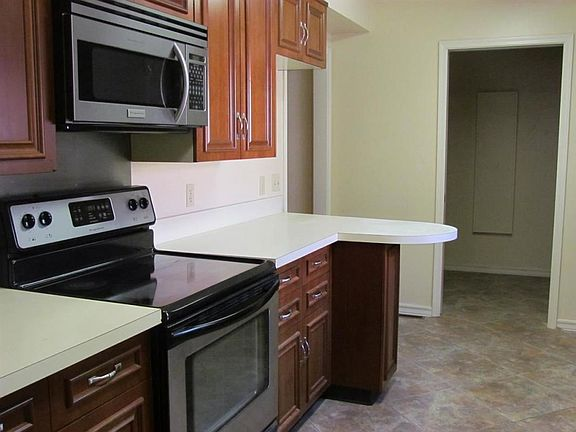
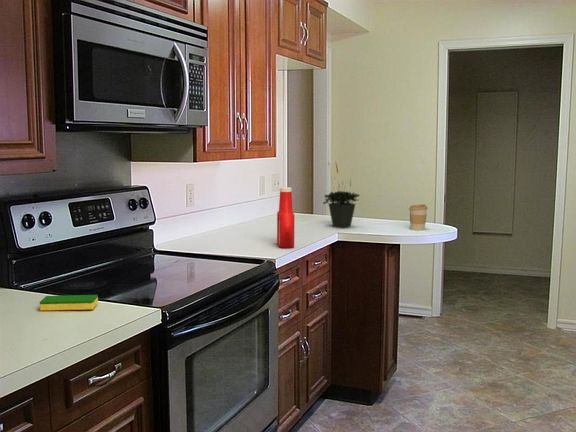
+ dish sponge [38,294,99,312]
+ coffee cup [408,203,428,232]
+ potted plant [322,160,361,229]
+ soap bottle [276,186,295,249]
